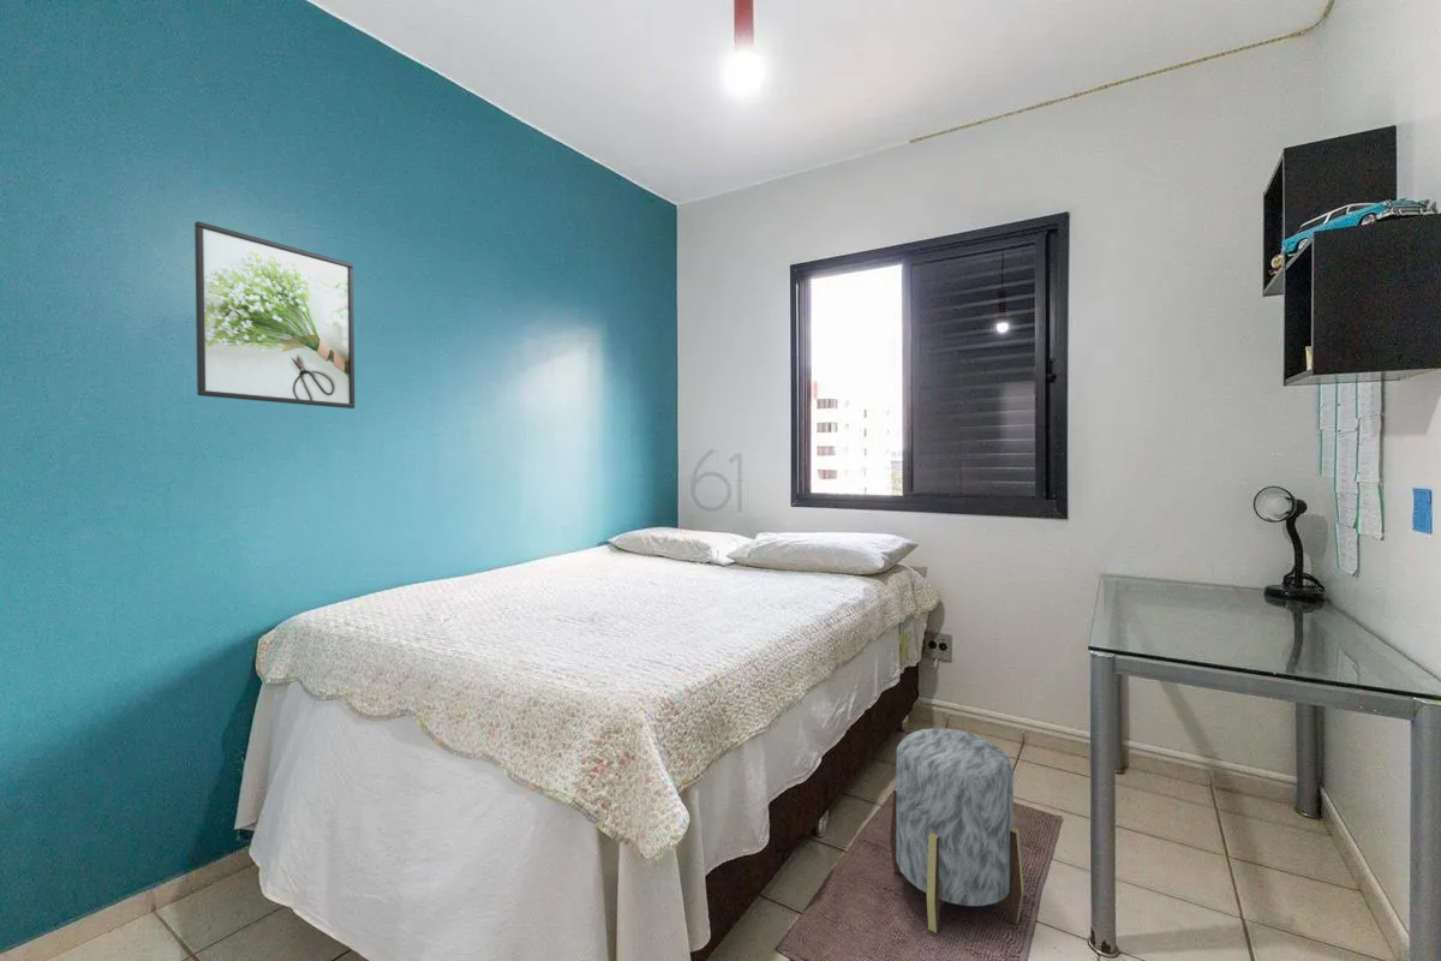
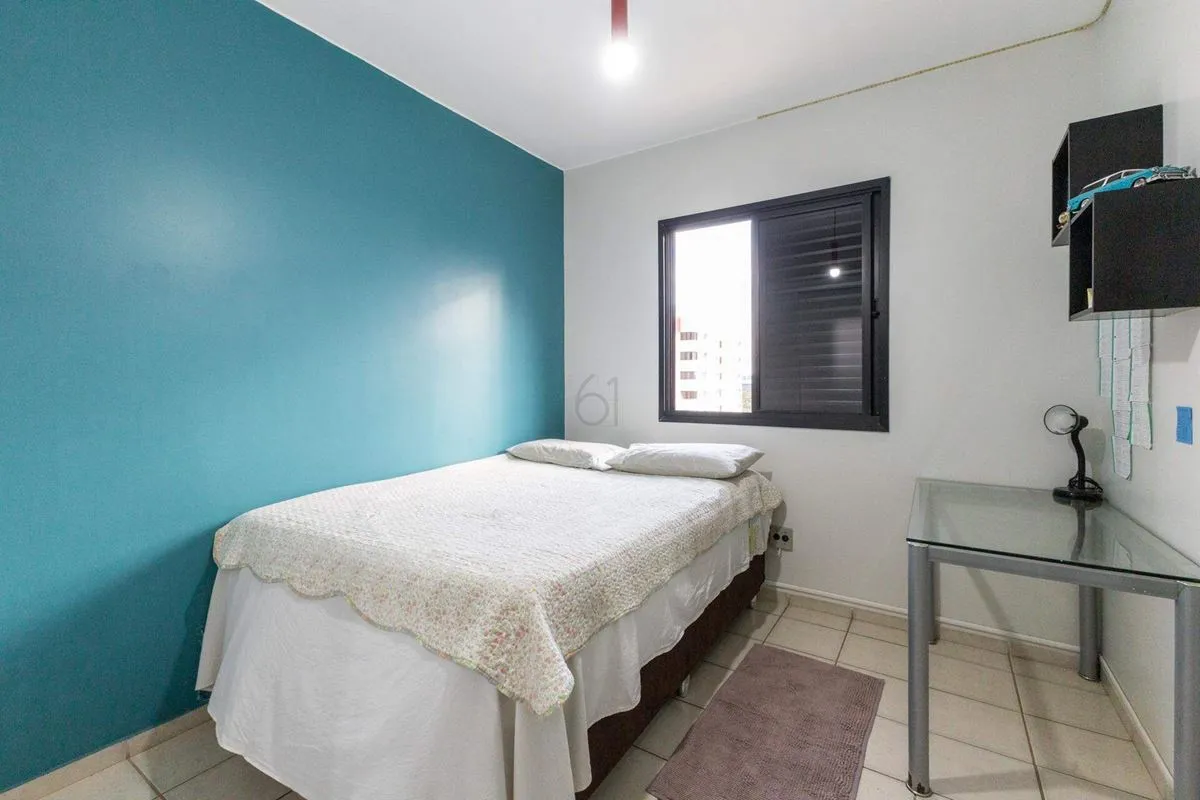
- stool [889,727,1024,935]
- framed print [193,220,357,410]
